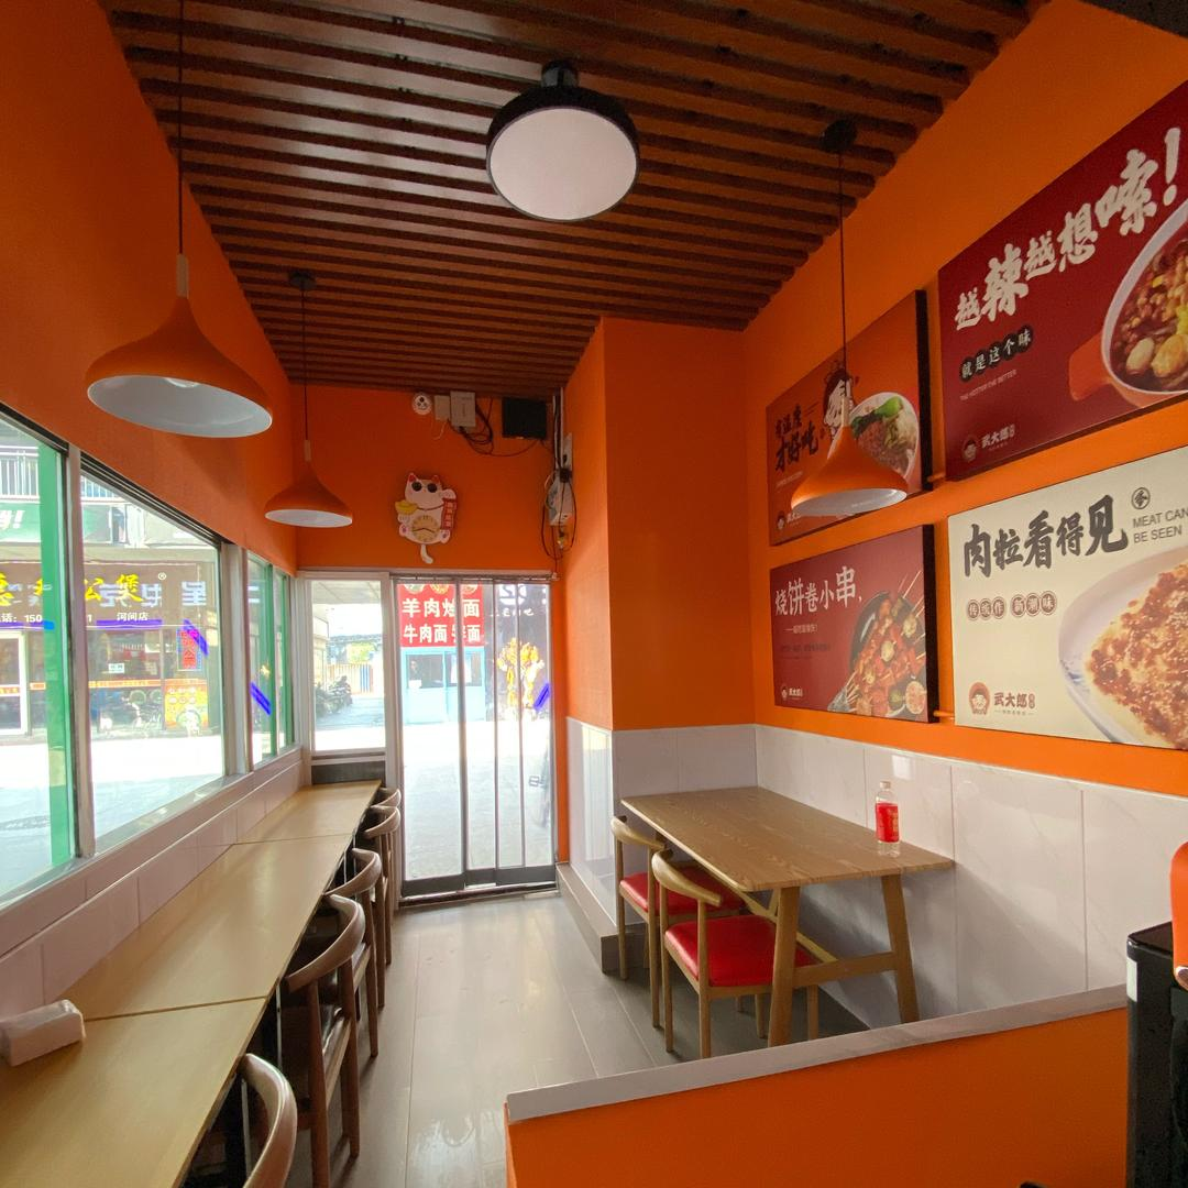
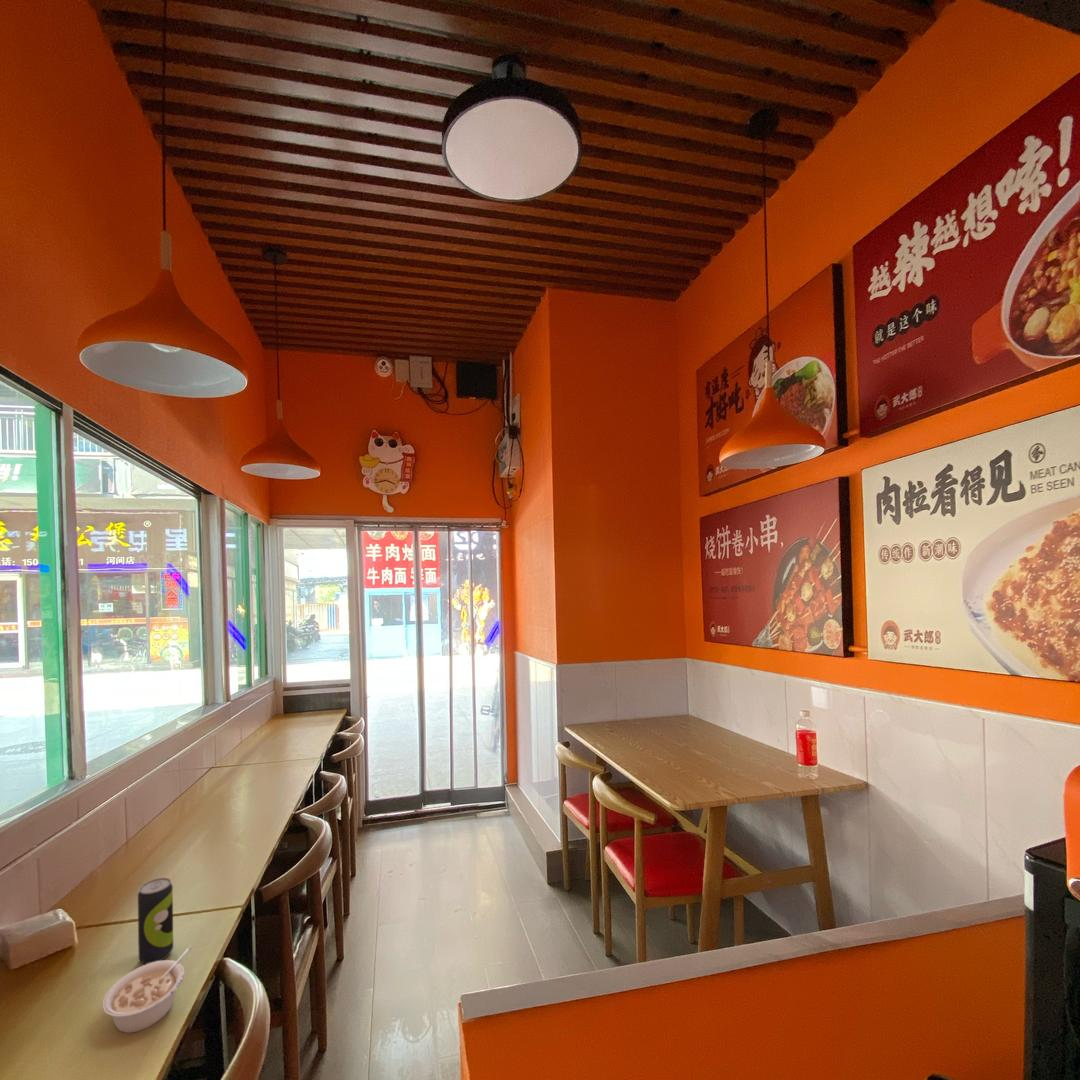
+ beverage can [137,877,174,965]
+ legume [101,946,192,1034]
